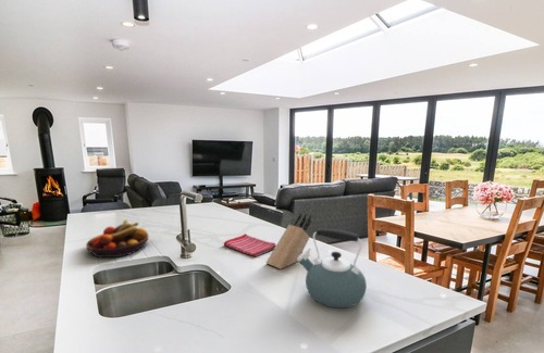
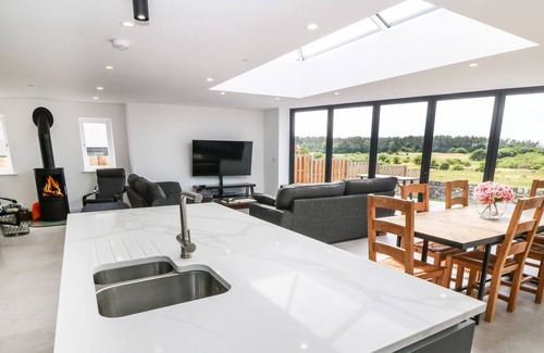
- knife block [265,212,312,270]
- dish towel [223,232,276,257]
- fruit bowl [85,218,150,259]
- kettle [297,227,368,310]
